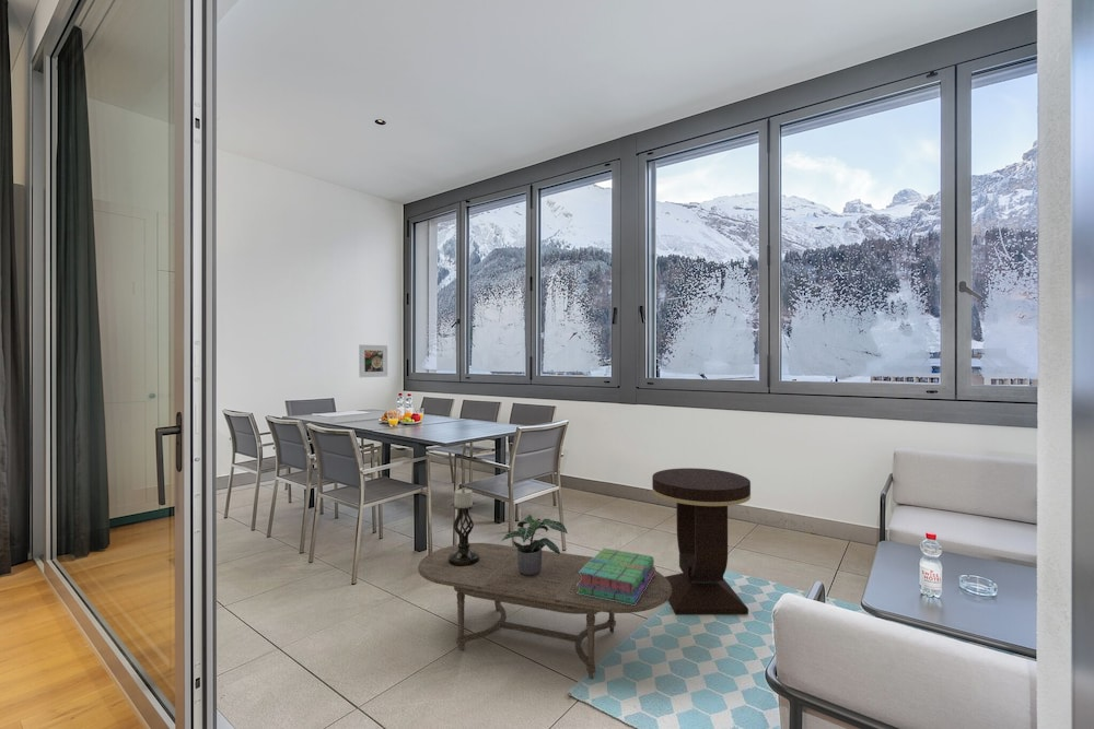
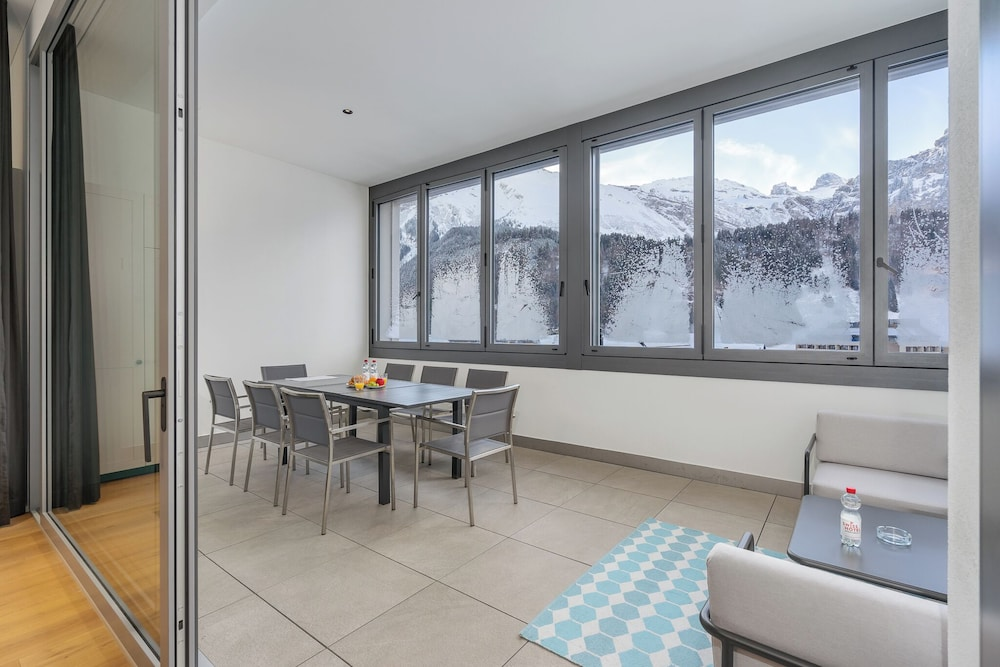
- candle holder [449,487,479,566]
- side table [651,467,752,615]
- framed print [358,344,388,378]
- coffee table [417,542,672,680]
- stack of books [577,546,656,605]
- potted plant [501,514,569,576]
